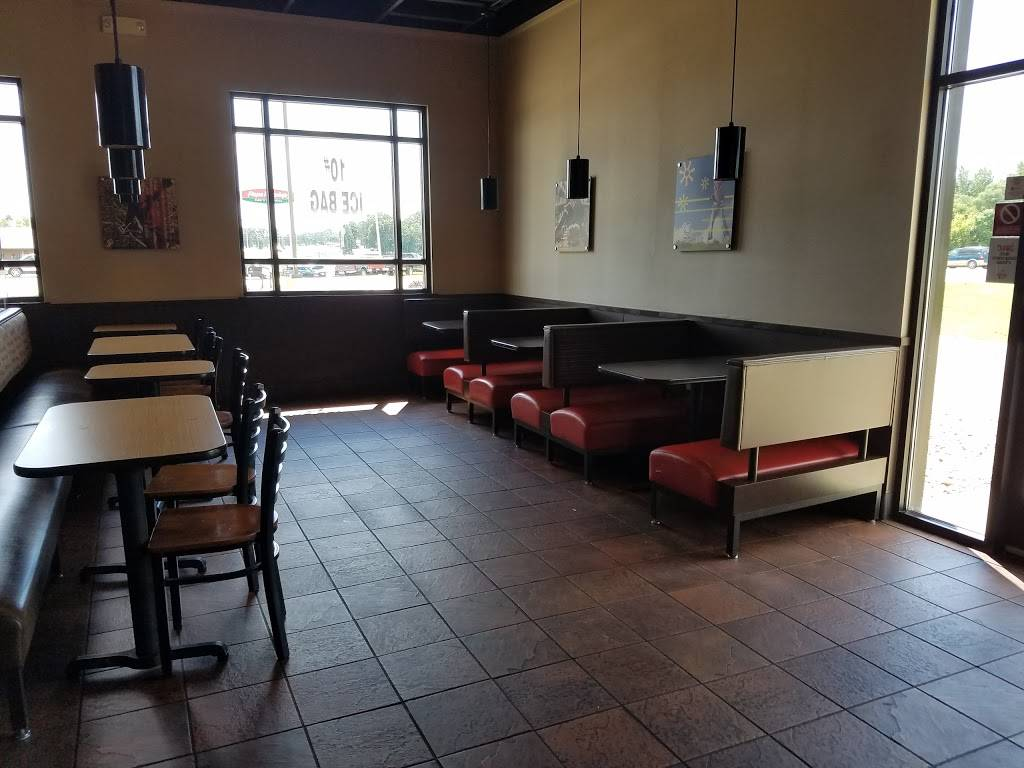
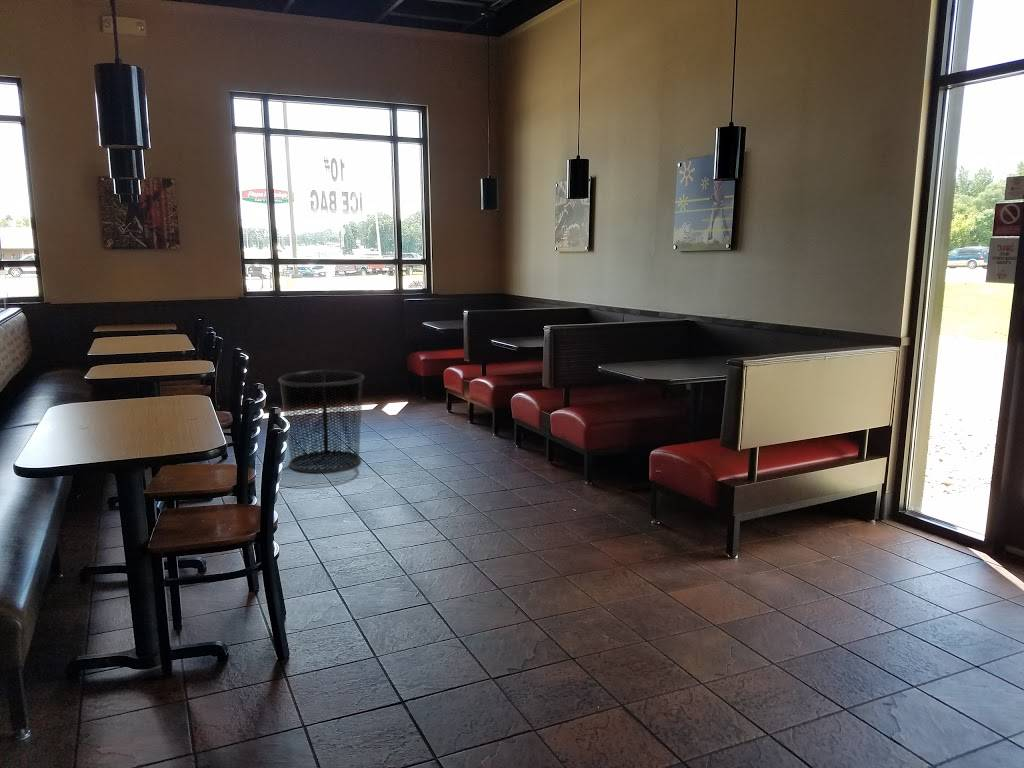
+ trash can [277,369,366,474]
